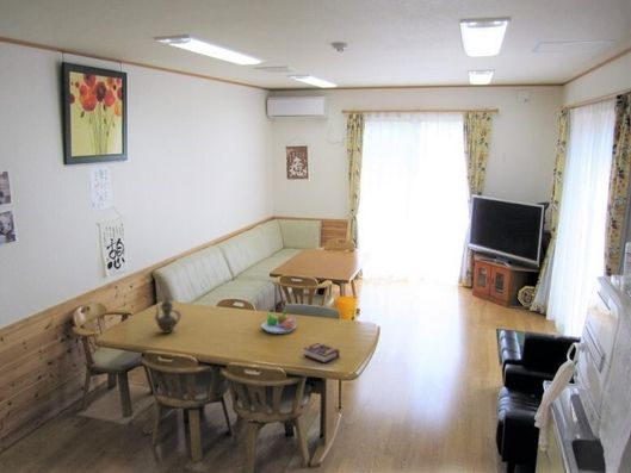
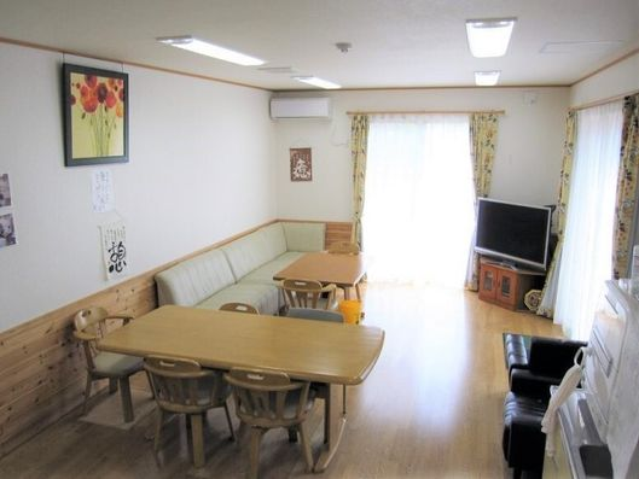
- fruit bowl [260,311,297,335]
- teapot [154,294,183,335]
- book [302,342,341,365]
